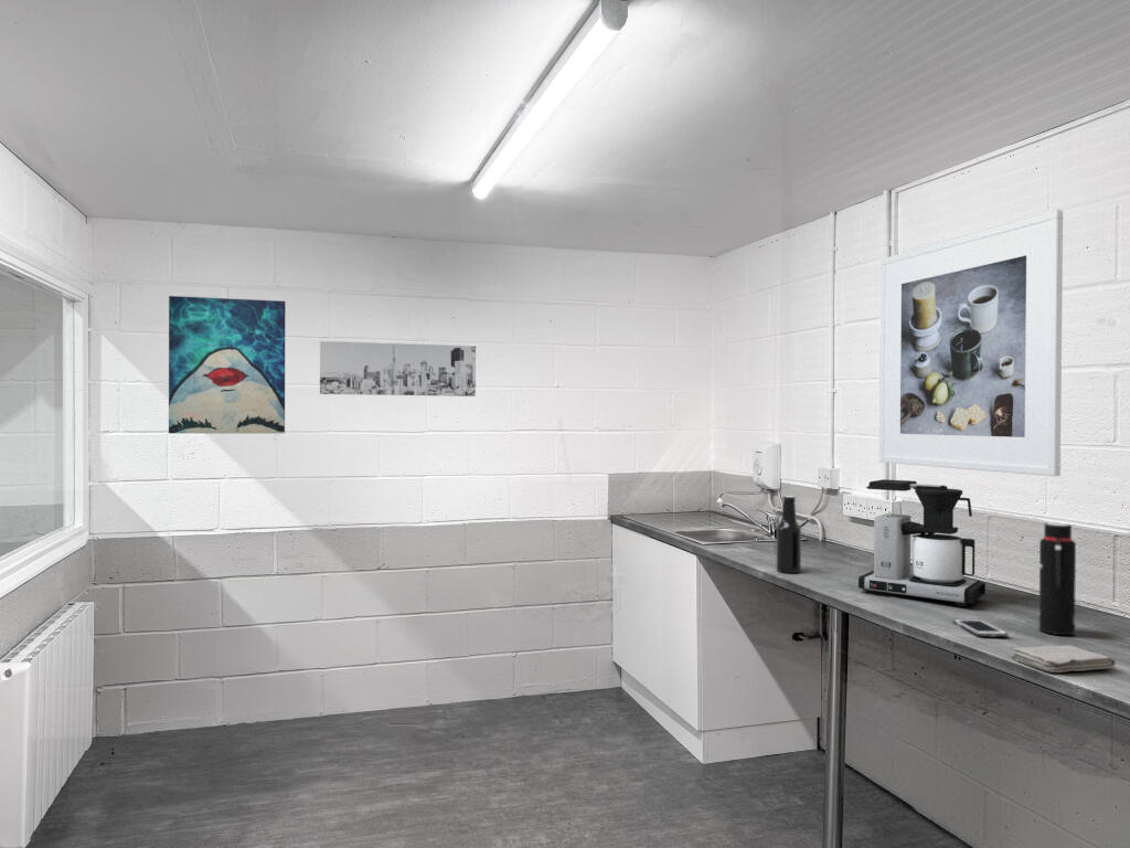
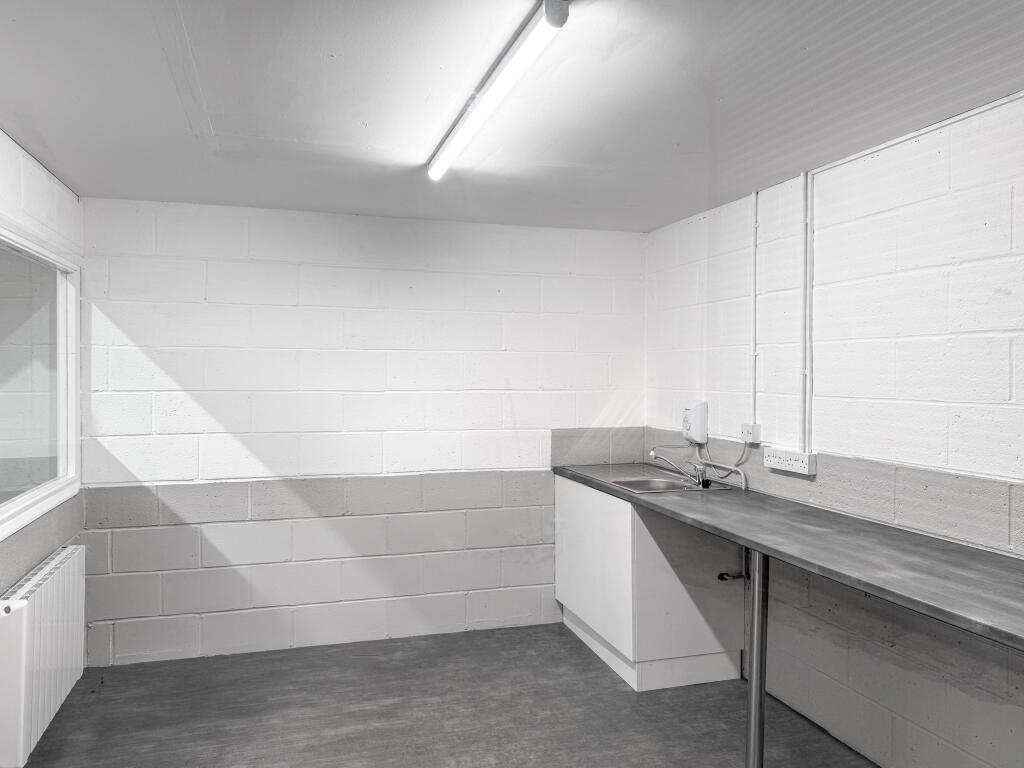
- cell phone [952,618,1009,638]
- beer bottle [776,495,802,574]
- coffee maker [857,478,987,607]
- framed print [878,209,1064,477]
- wall art [168,295,287,435]
- washcloth [1010,644,1117,674]
- water bottle [1037,522,1077,636]
- wall art [319,340,477,398]
